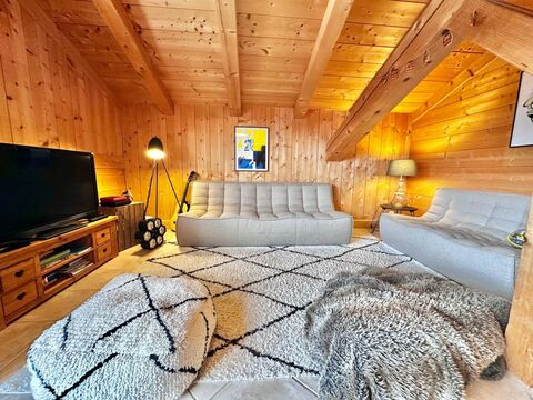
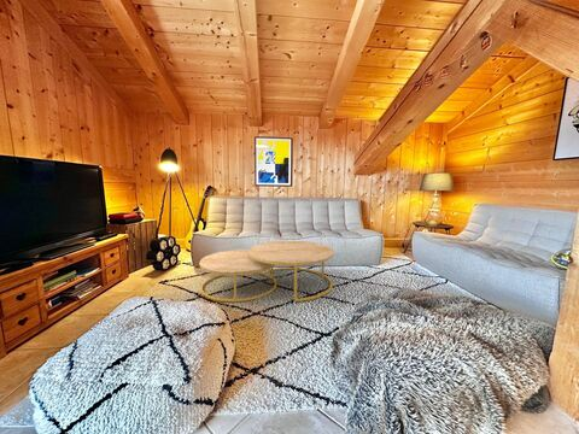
+ coffee table [198,240,335,303]
